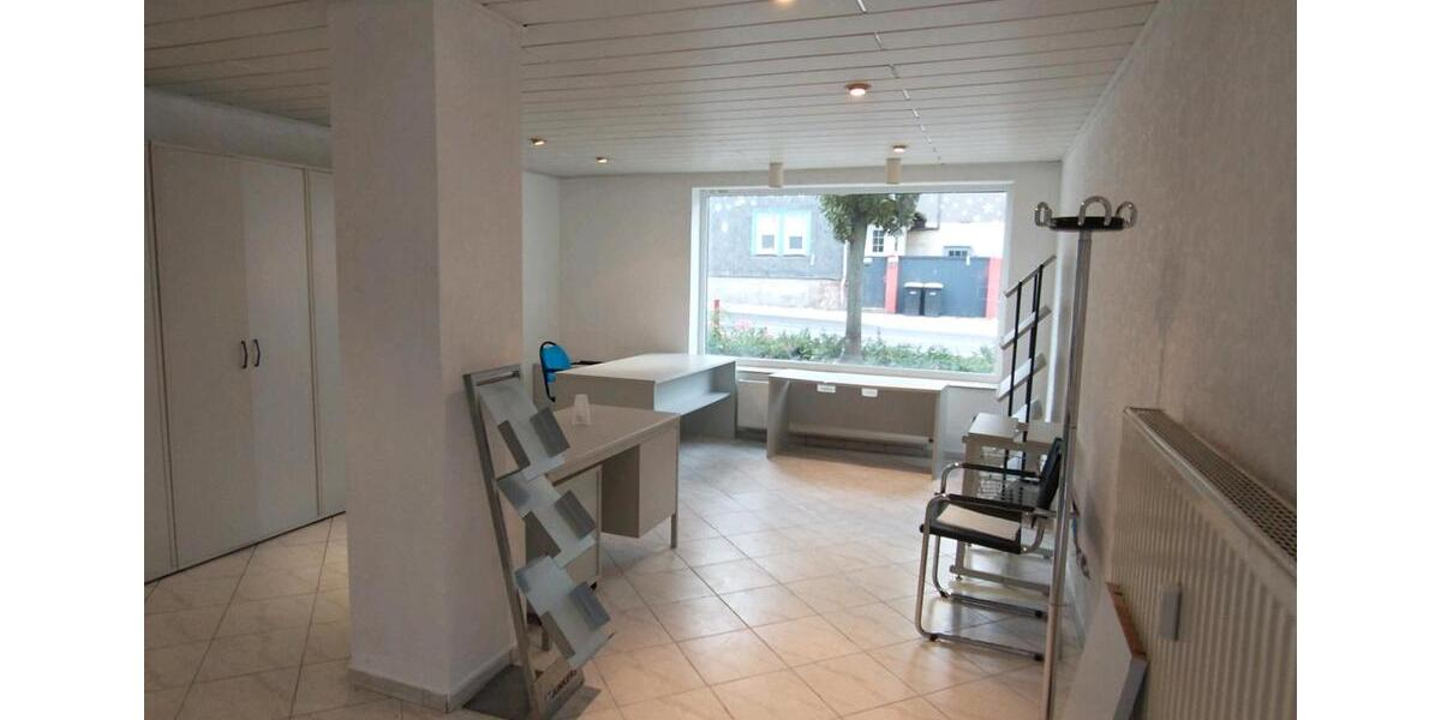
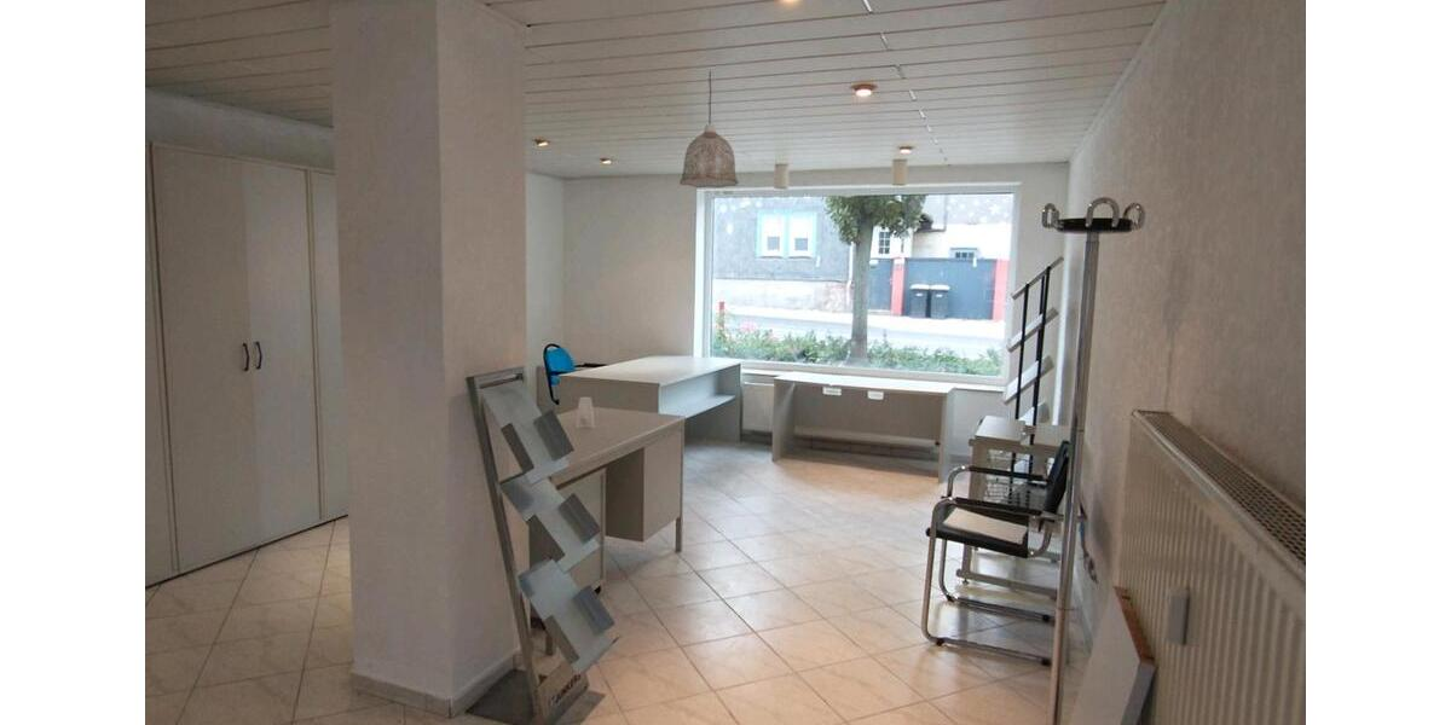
+ pendant lamp [678,70,740,188]
